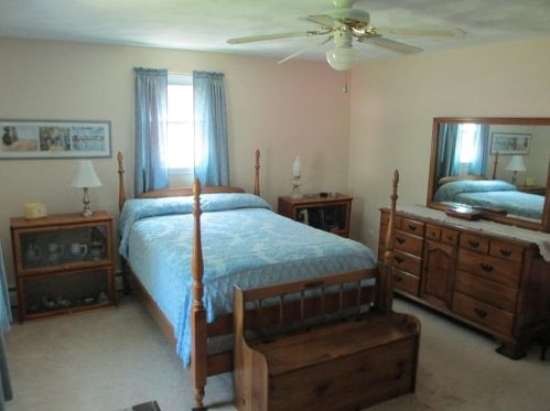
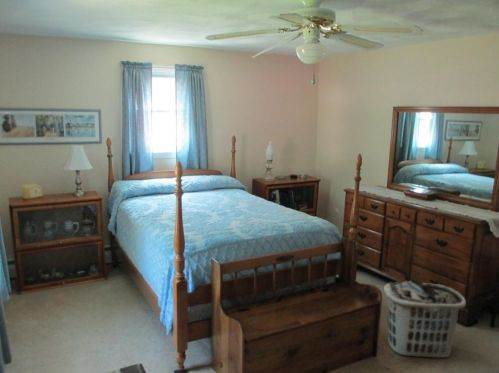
+ clothes hamper [383,277,467,359]
